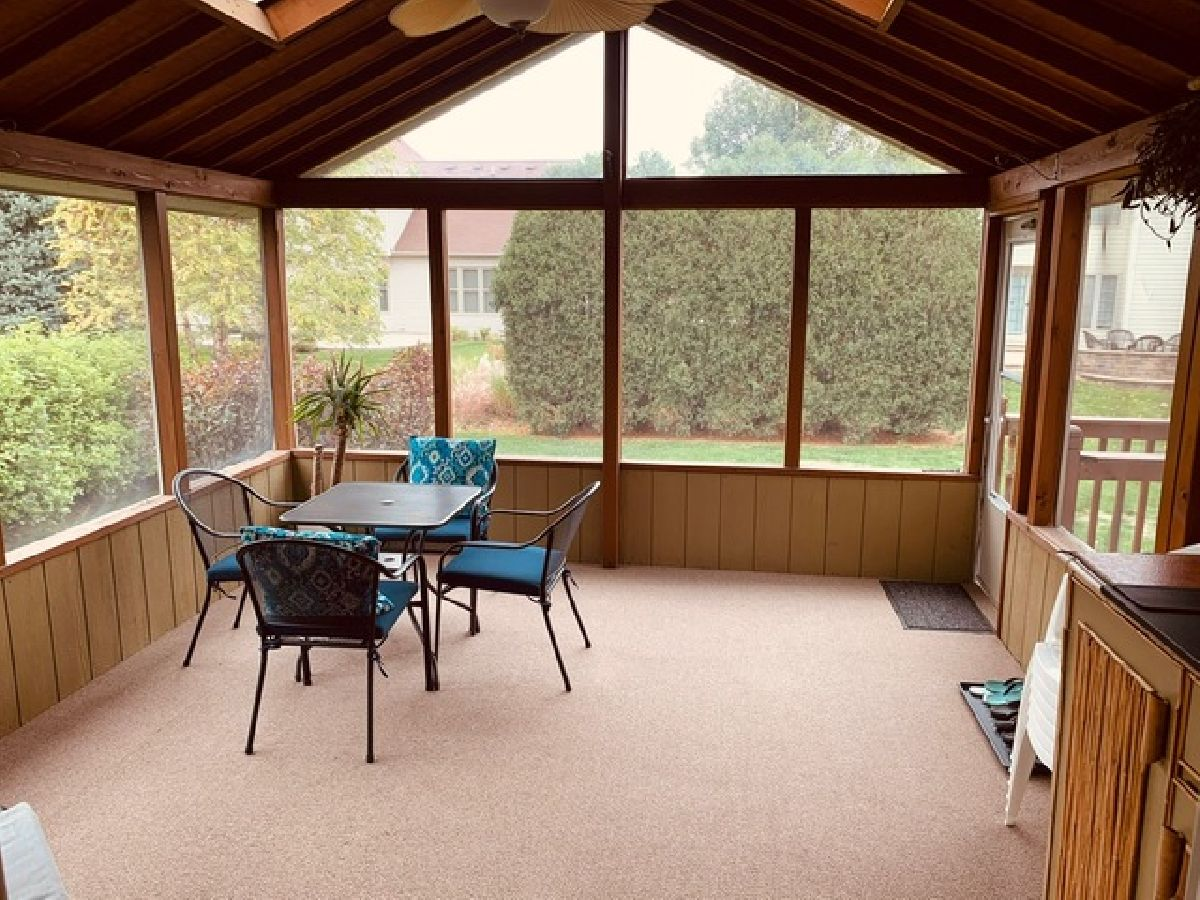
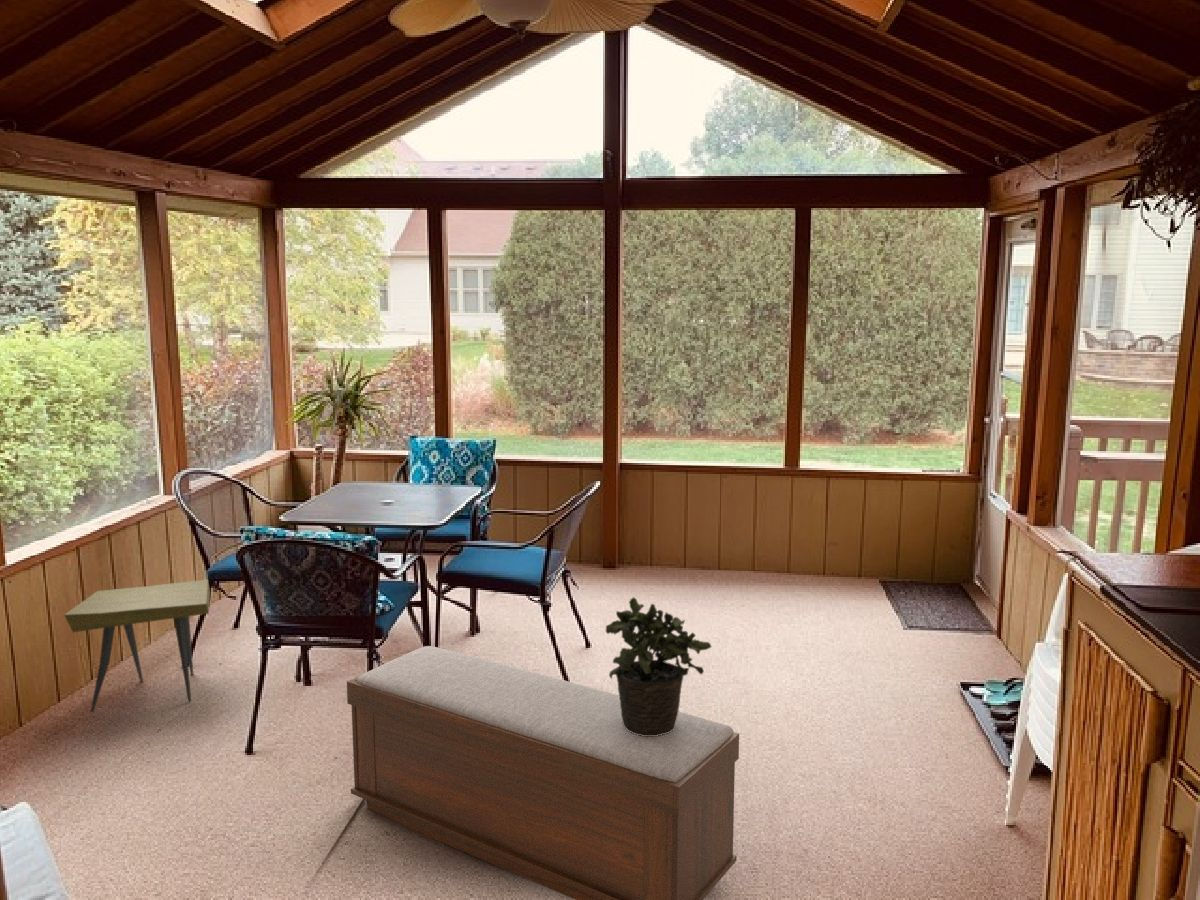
+ bench [346,645,740,900]
+ side table [63,578,211,713]
+ potted plant [605,596,713,736]
